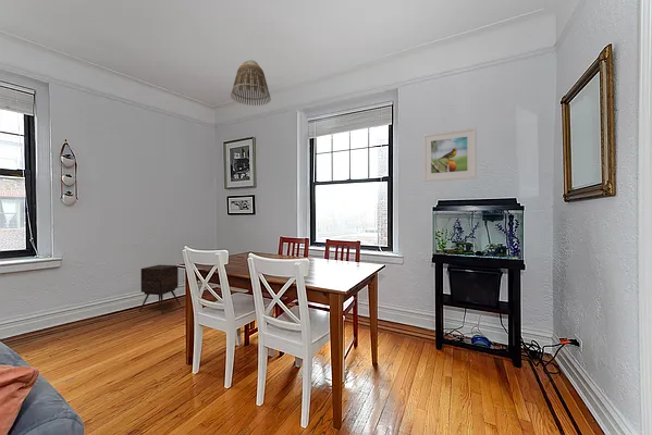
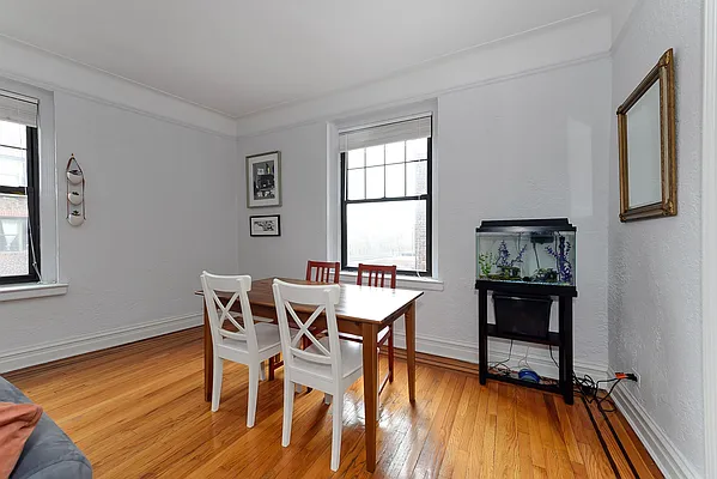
- lamp shade [230,59,272,107]
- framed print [422,126,478,183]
- side table [138,264,182,314]
